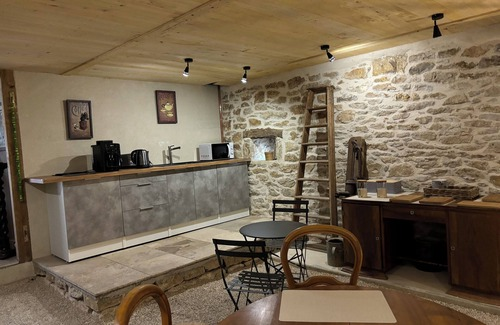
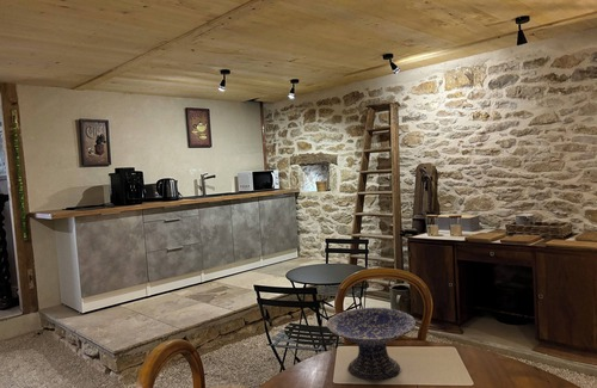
+ decorative bowl [326,307,417,381]
